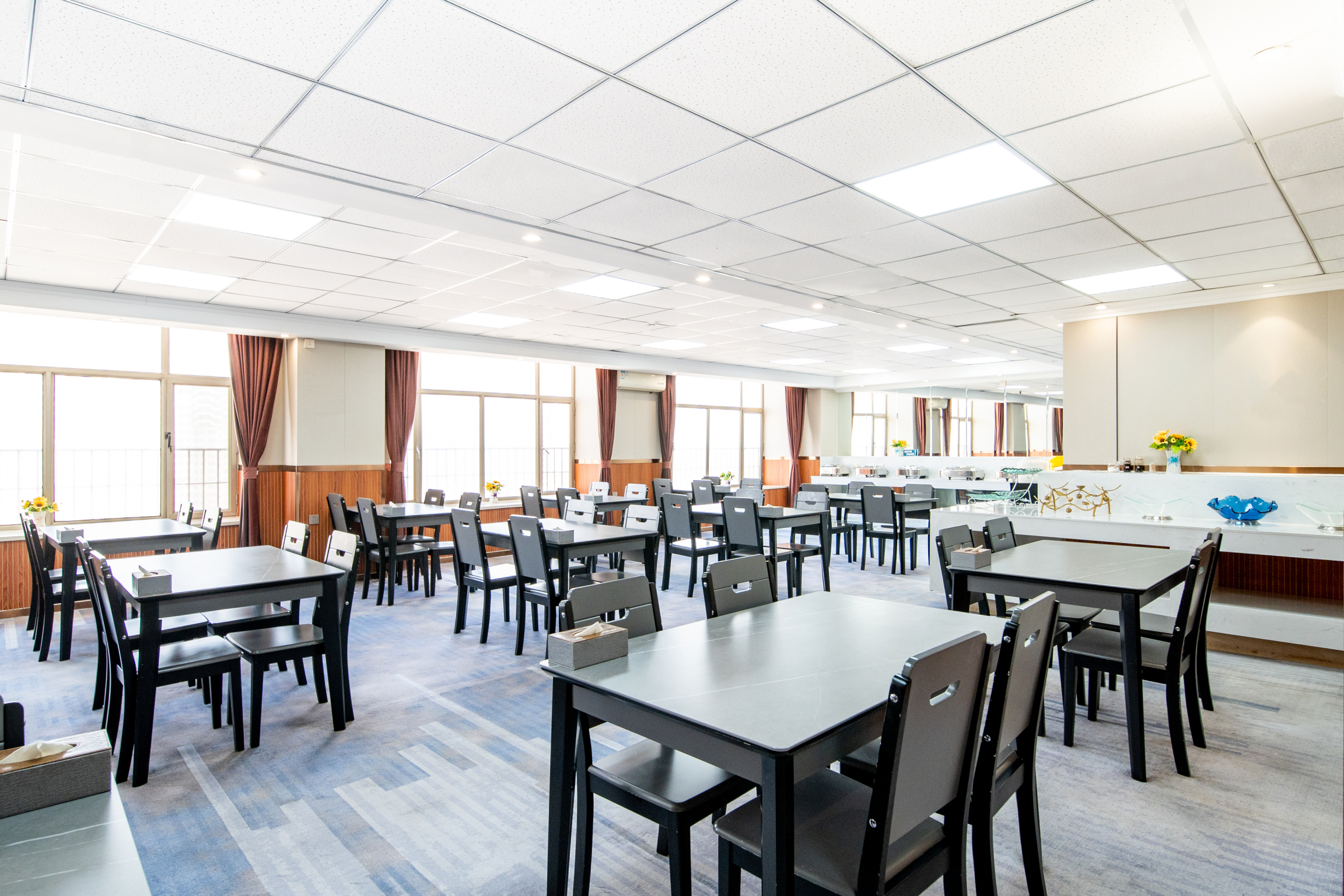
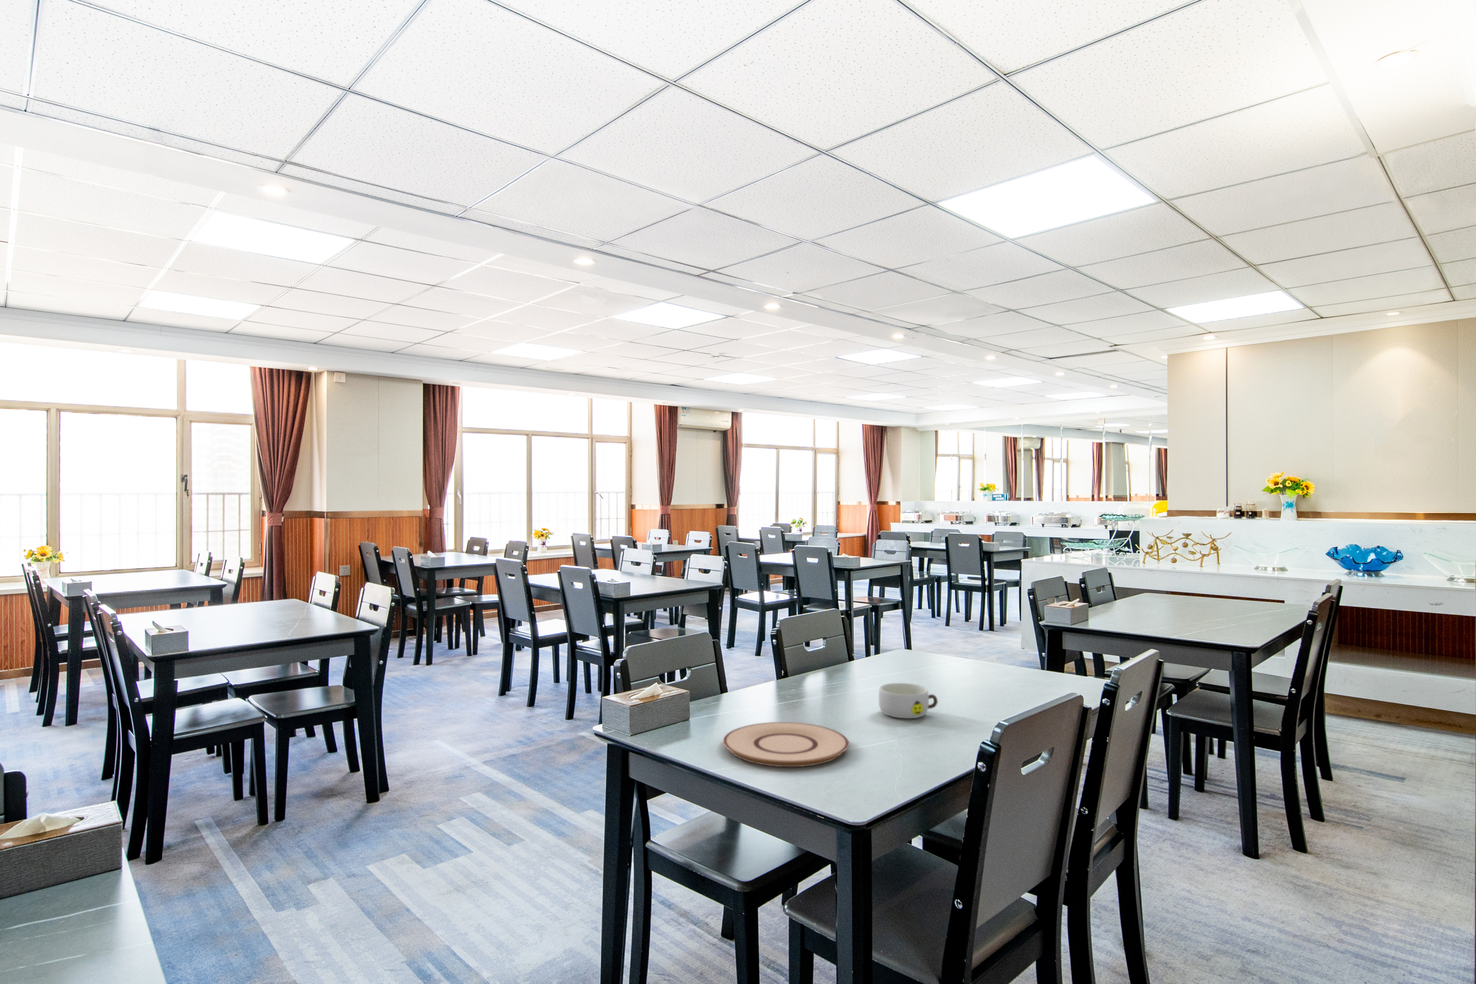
+ plate [723,722,850,768]
+ bowl [879,682,939,719]
